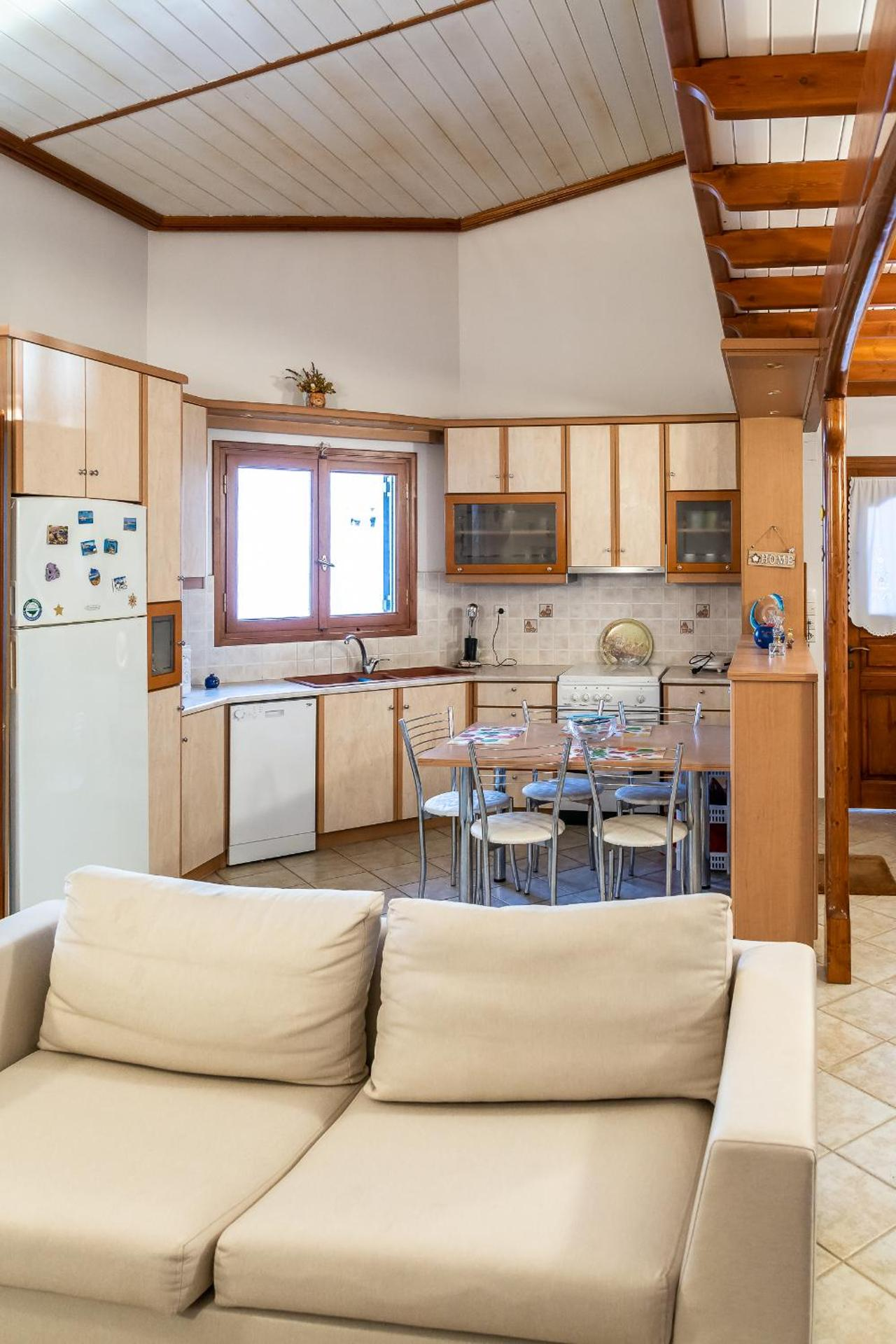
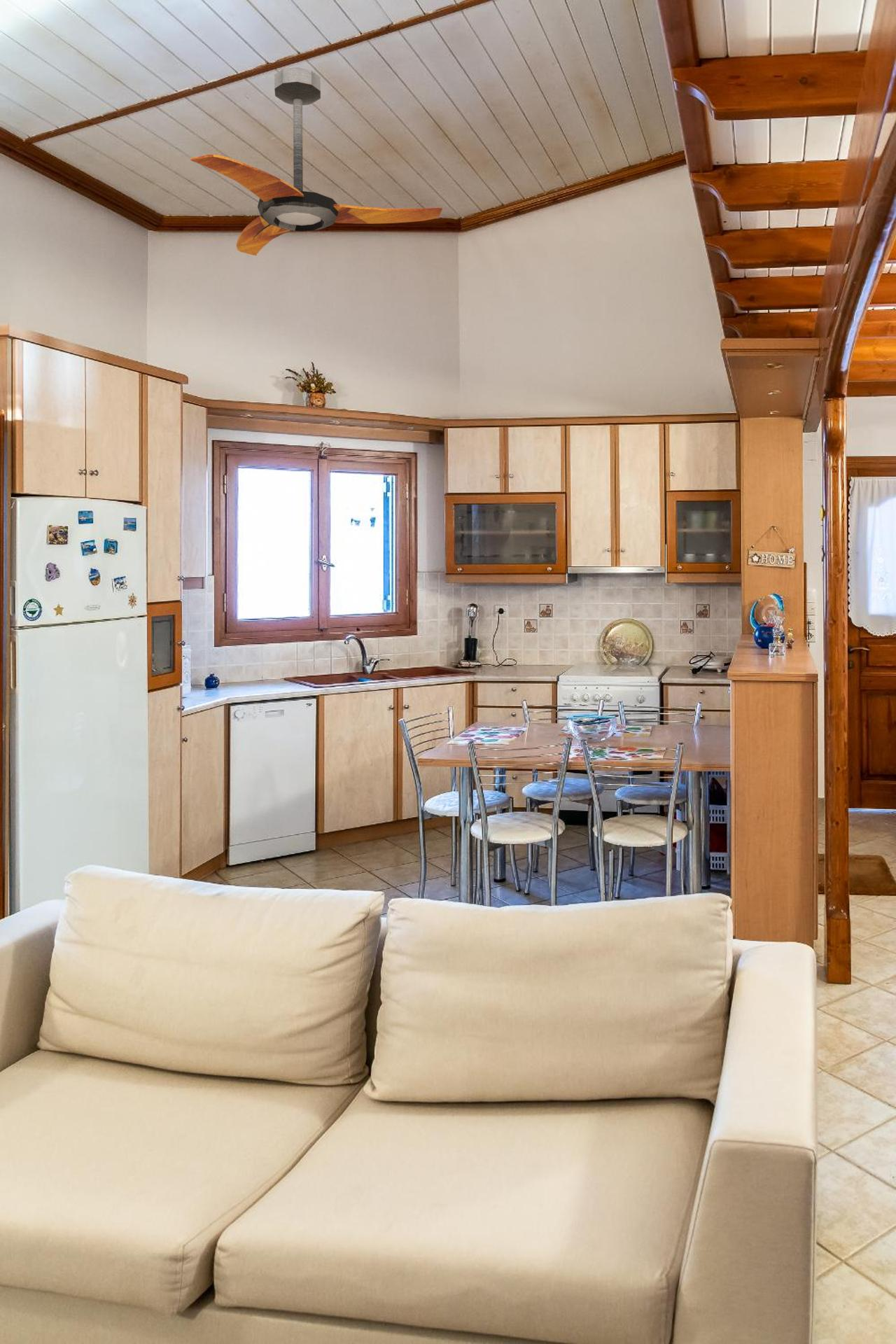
+ ceiling fan [190,67,443,256]
